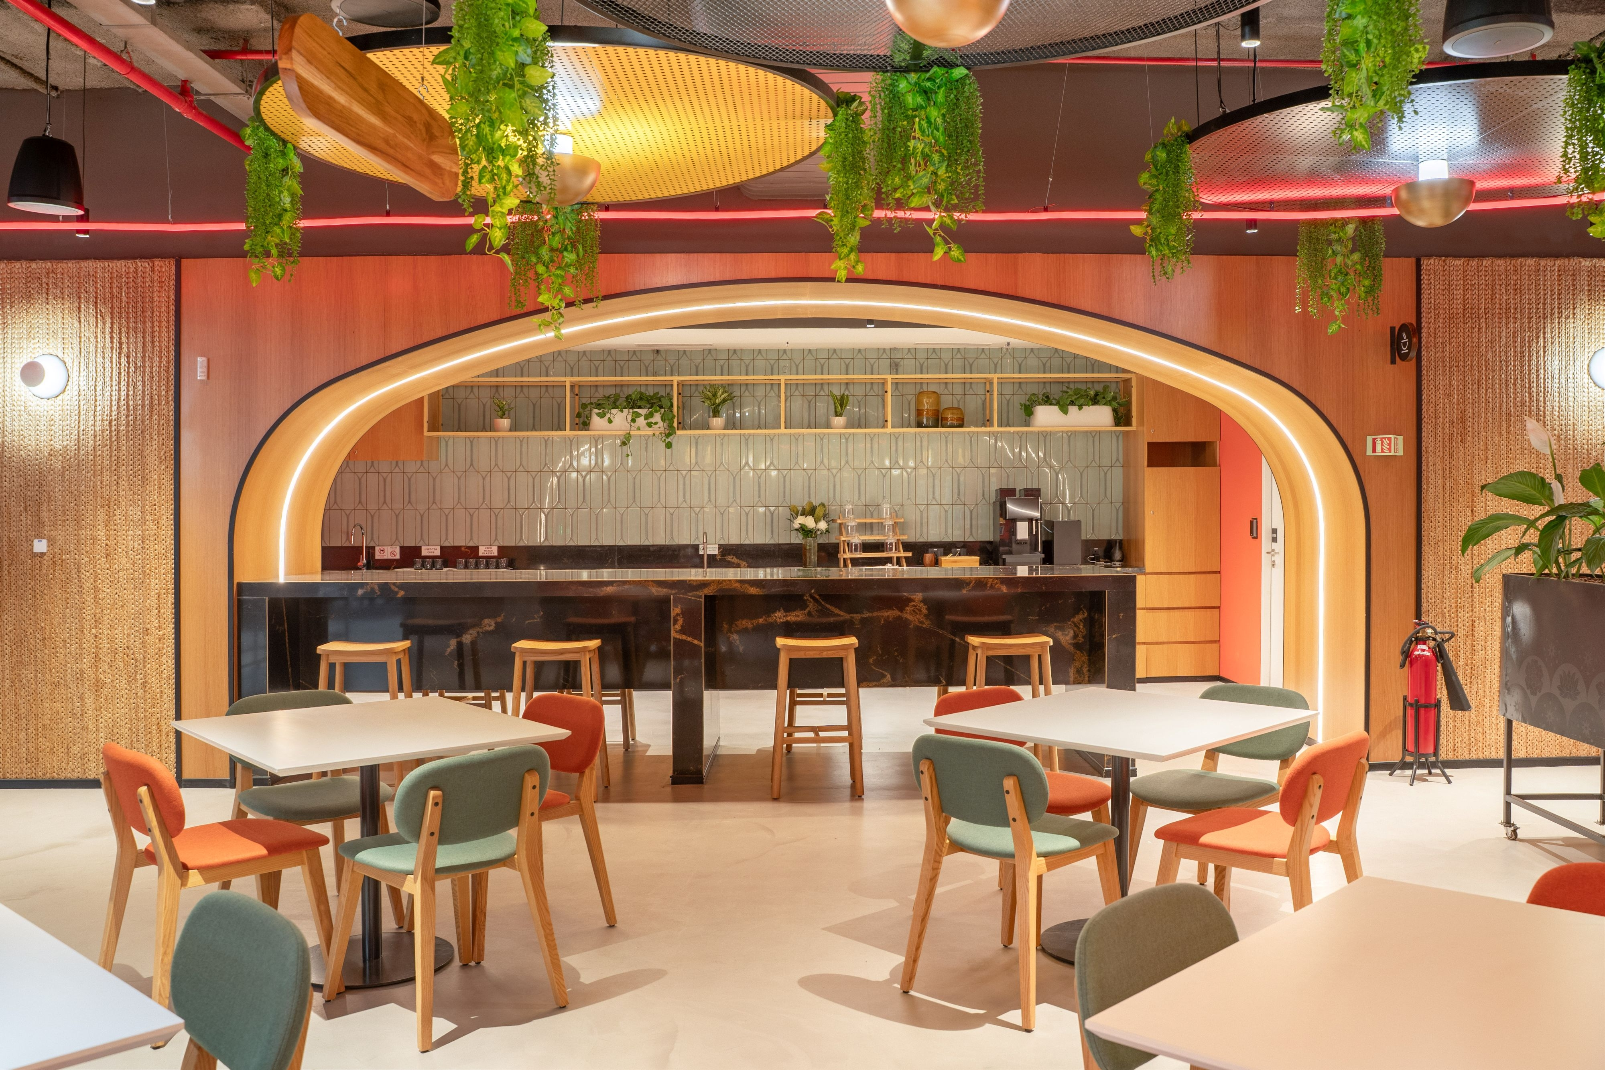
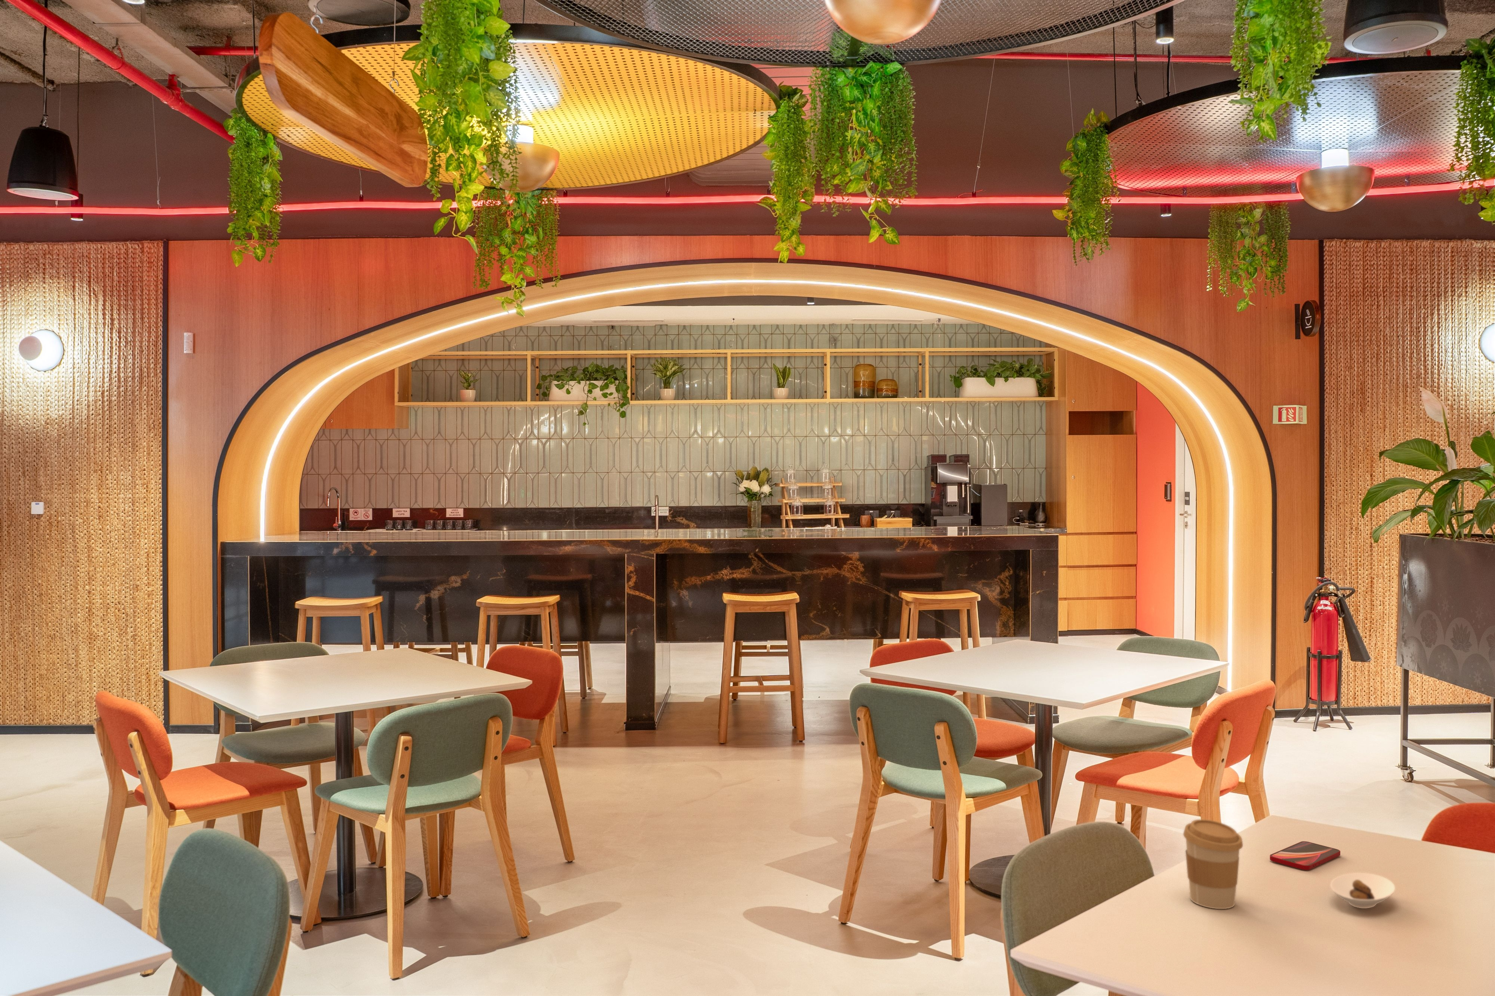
+ coffee cup [1182,819,1244,909]
+ saucer [1330,873,1396,909]
+ smartphone [1269,841,1340,870]
